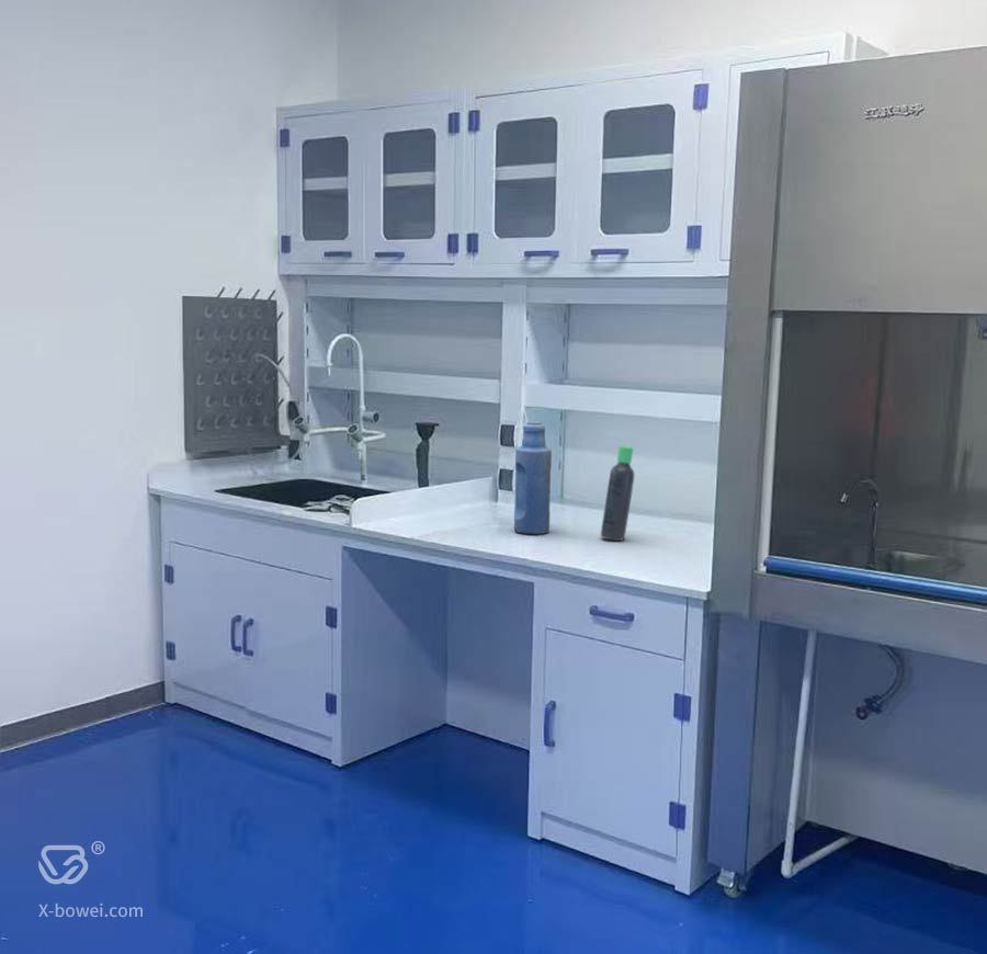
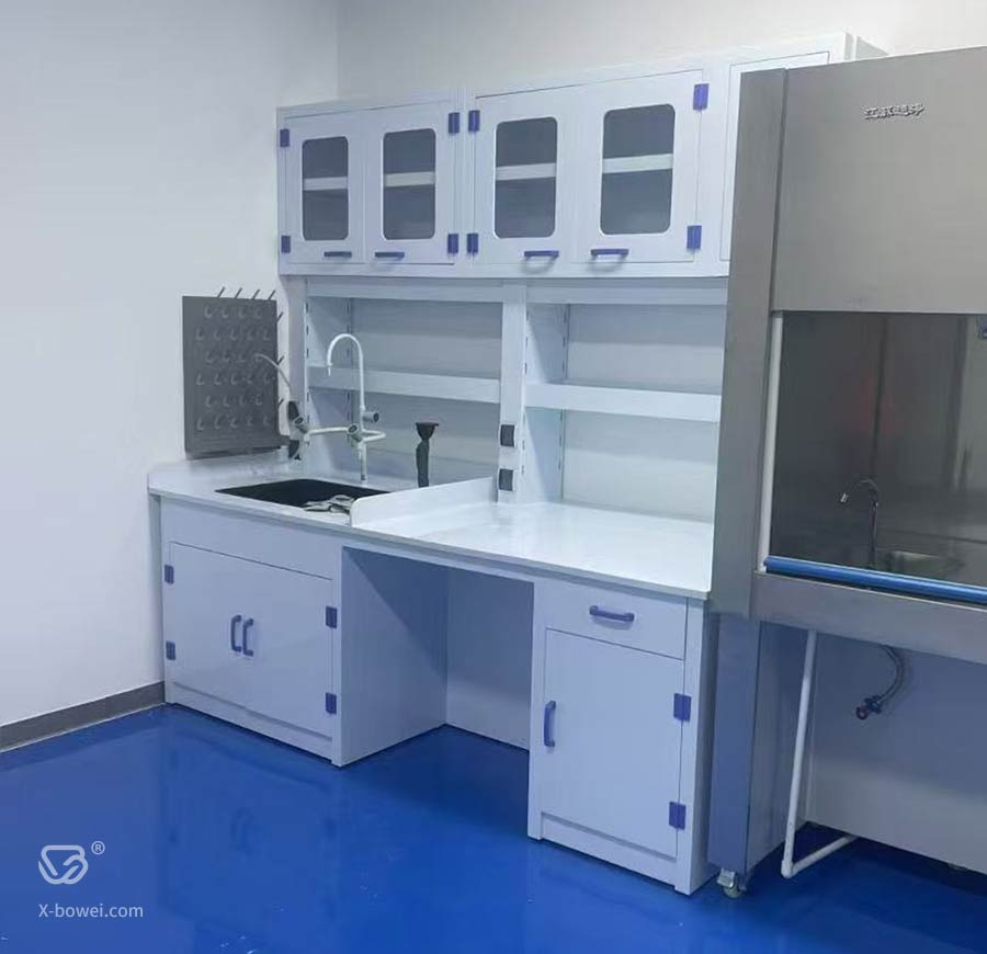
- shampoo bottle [600,445,636,542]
- bottle [513,420,553,535]
